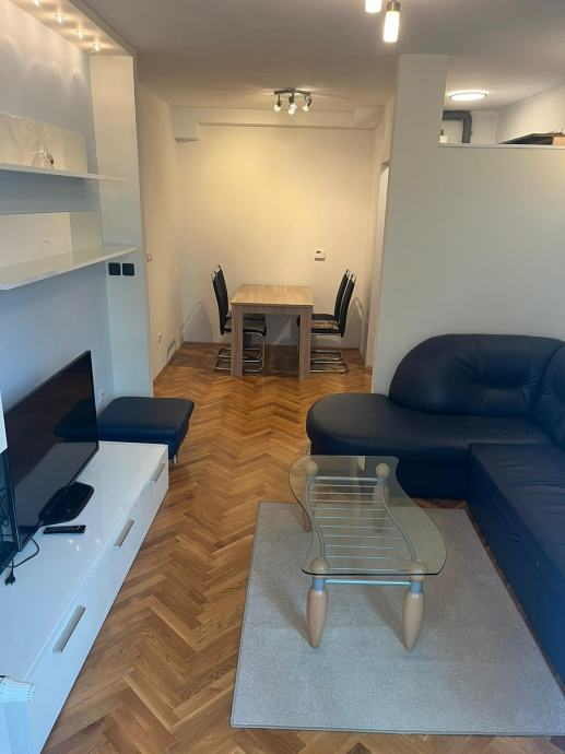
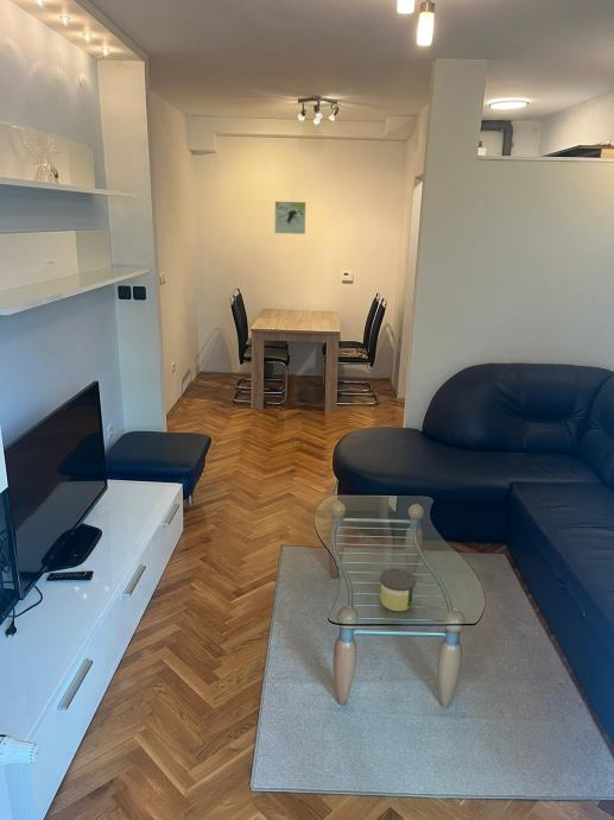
+ candle [379,567,417,612]
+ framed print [274,201,306,235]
